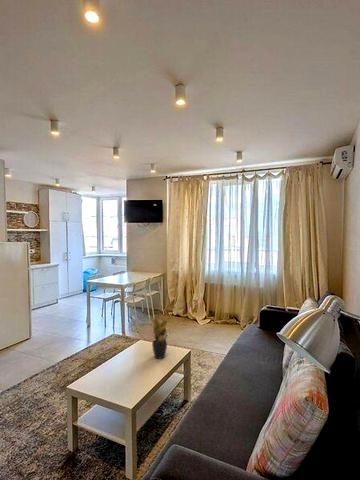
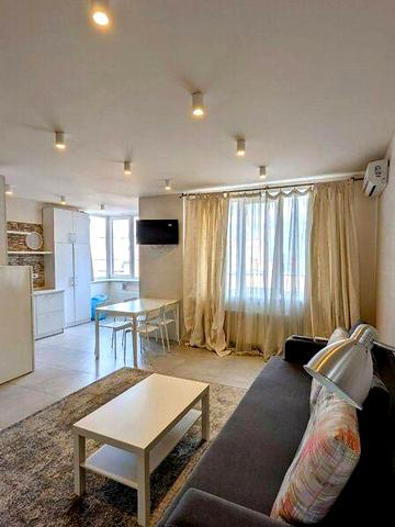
- potted plant [148,315,173,360]
